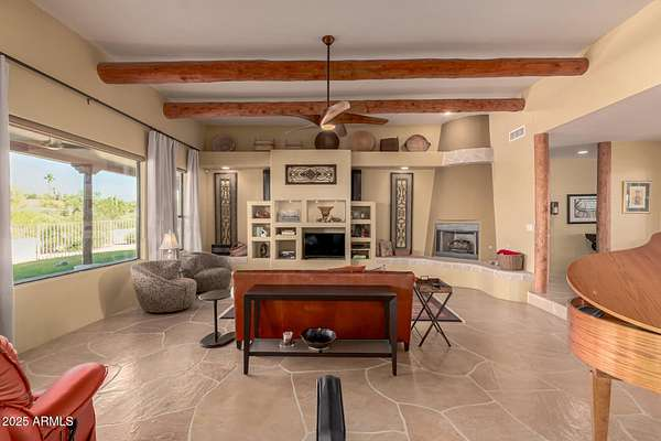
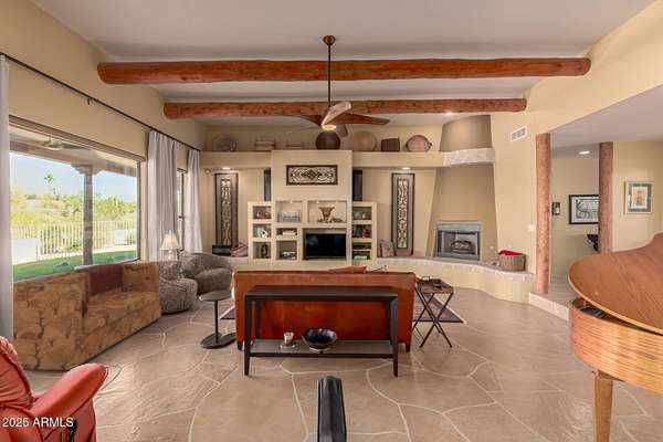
+ loveseat [10,262,162,371]
